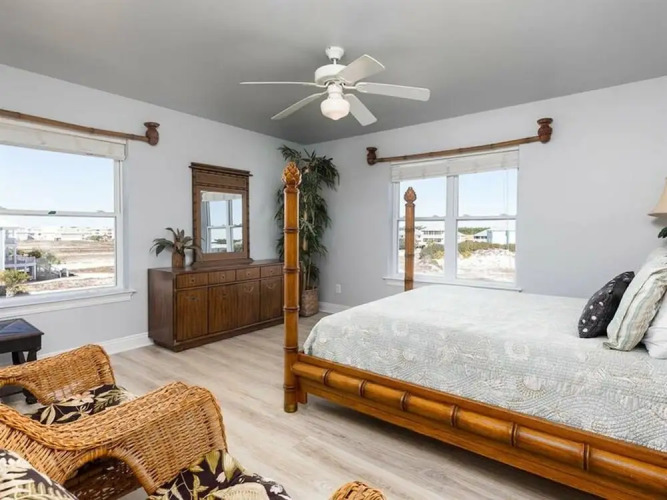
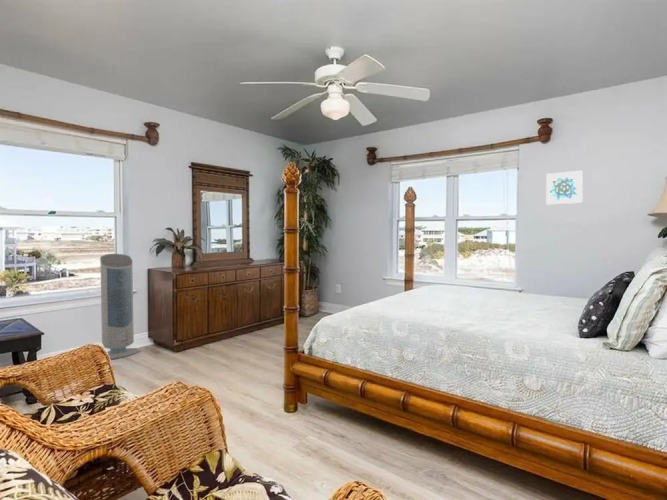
+ air purifier [99,253,142,360]
+ wall art [545,169,584,206]
